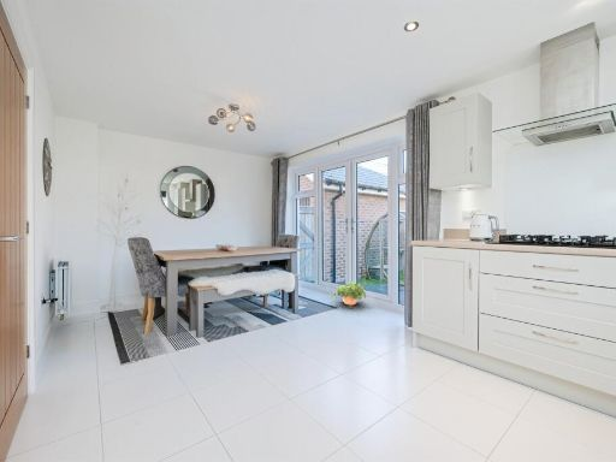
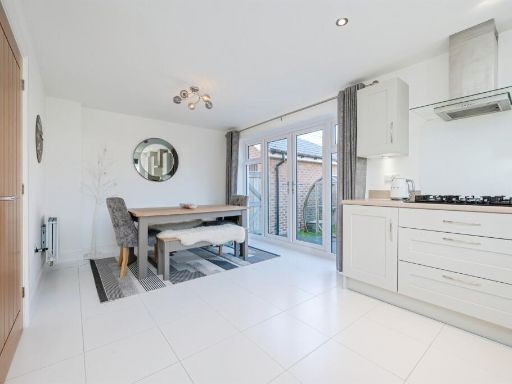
- potted plant [331,280,368,308]
